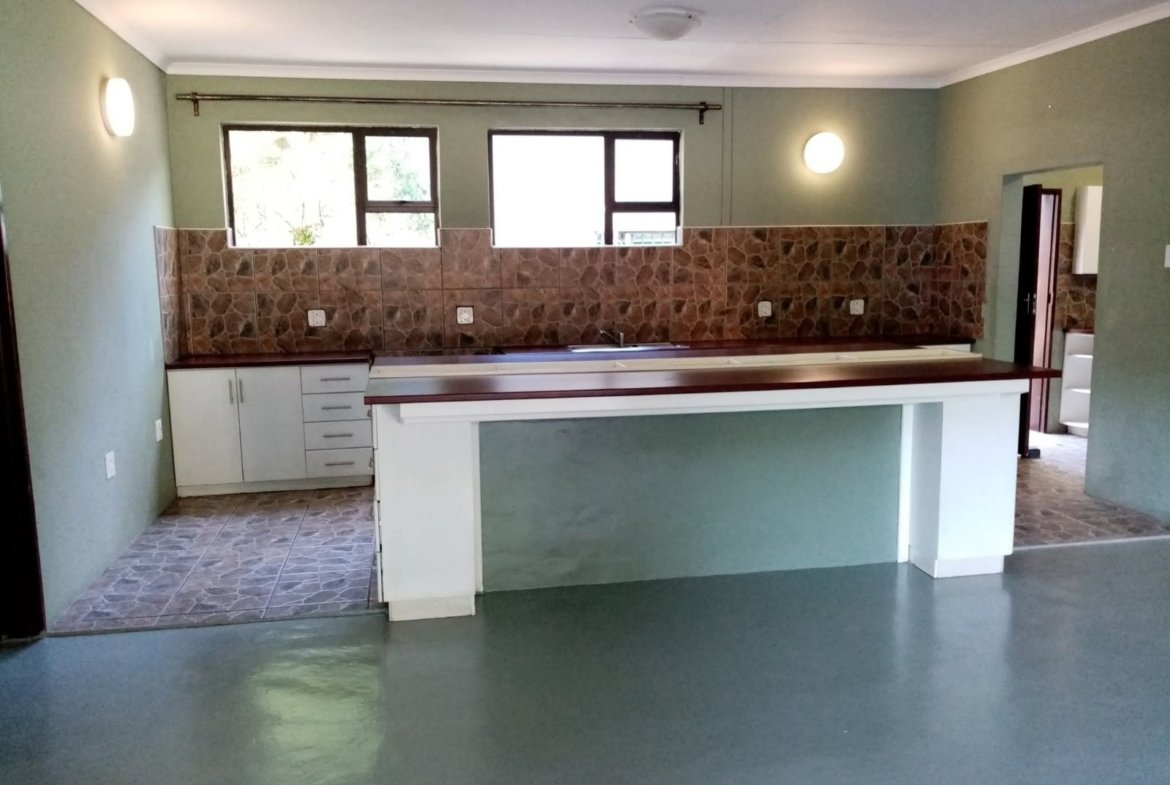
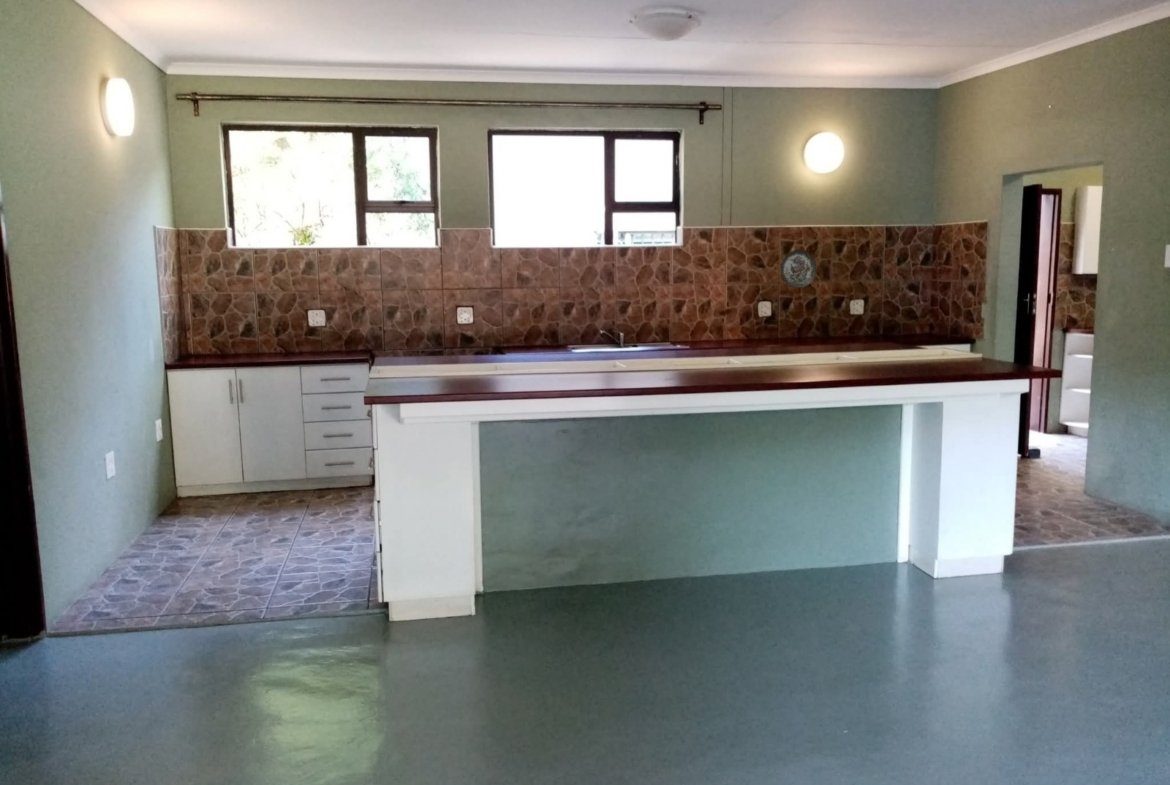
+ decorative plate [780,248,818,289]
